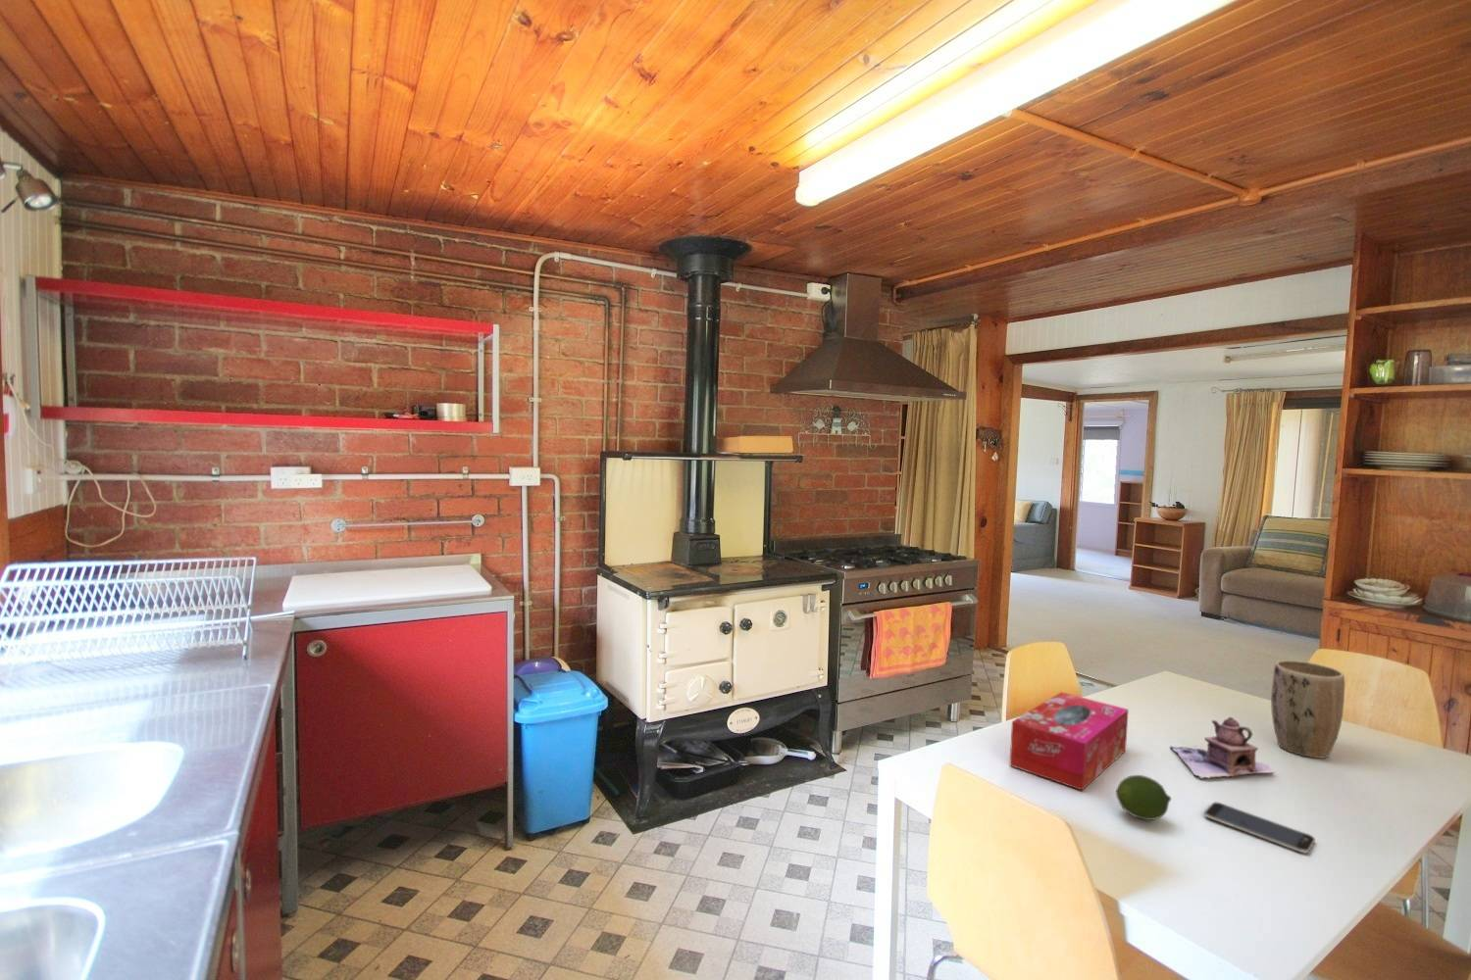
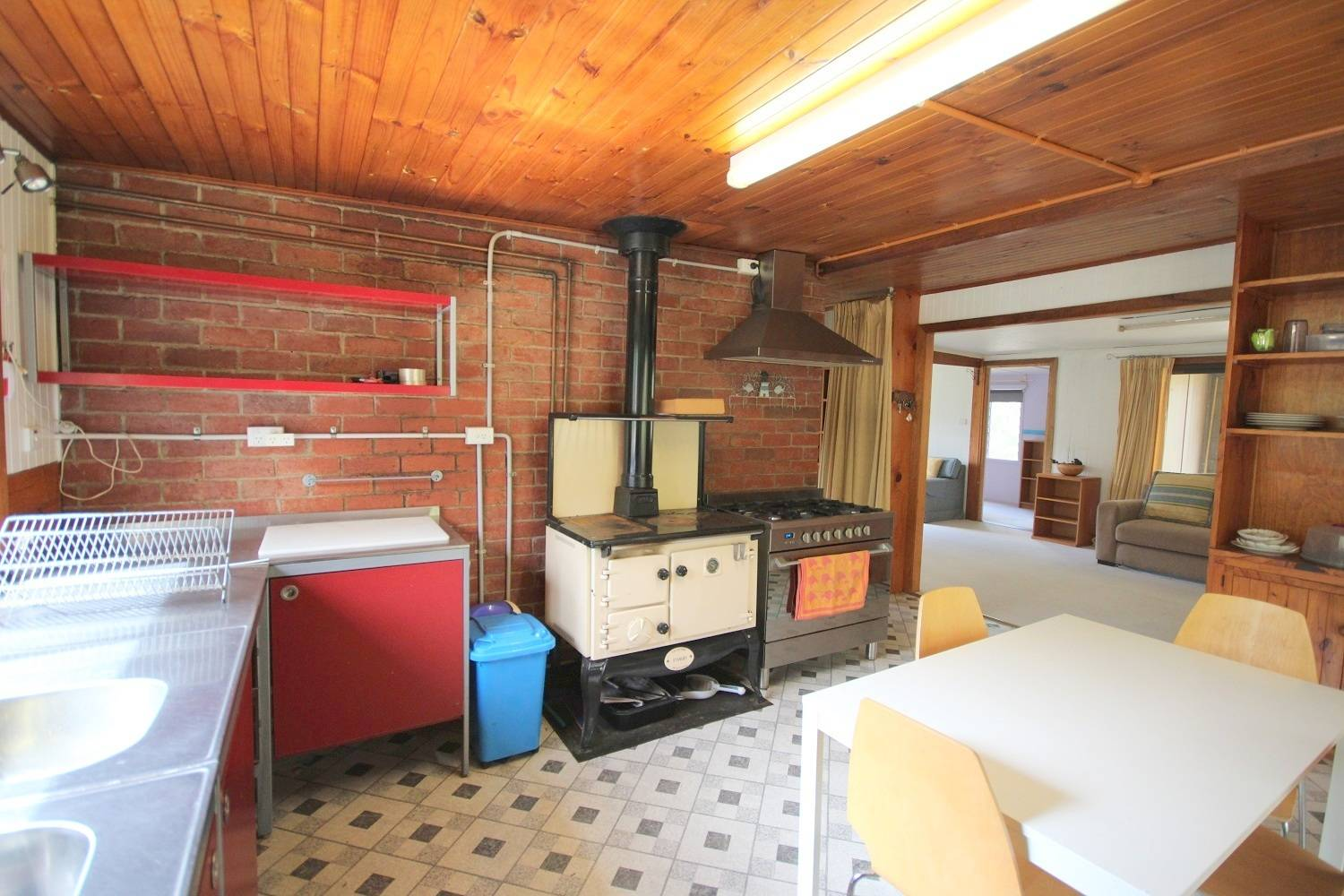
- plant pot [1270,660,1345,759]
- tissue box [1009,691,1130,792]
- fruit [1115,774,1172,821]
- smartphone [1203,802,1316,854]
- teapot [1169,714,1276,780]
